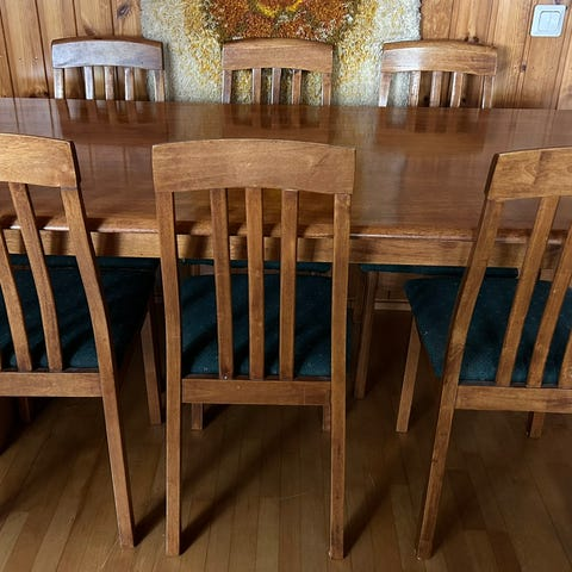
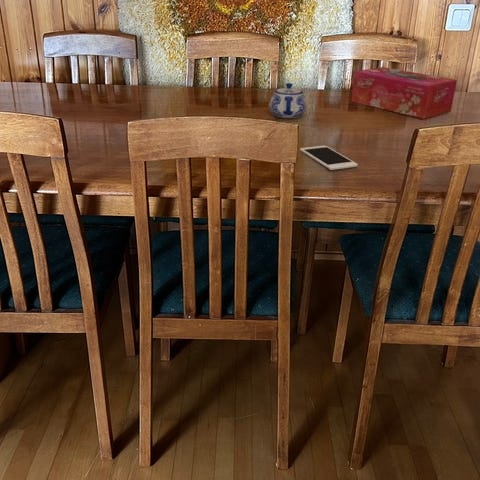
+ teapot [268,82,308,119]
+ tissue box [350,66,458,120]
+ cell phone [299,145,359,171]
